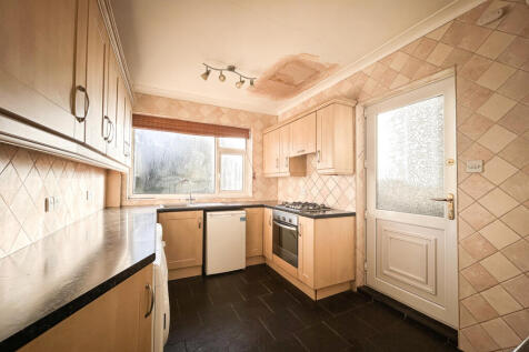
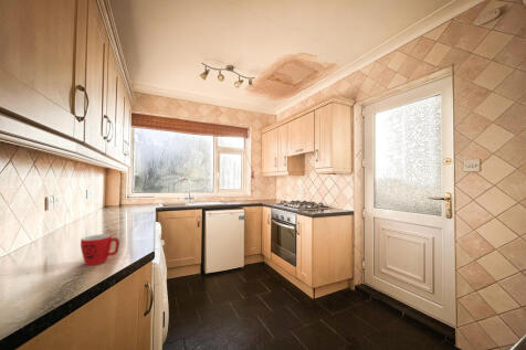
+ mug [80,233,120,266]
